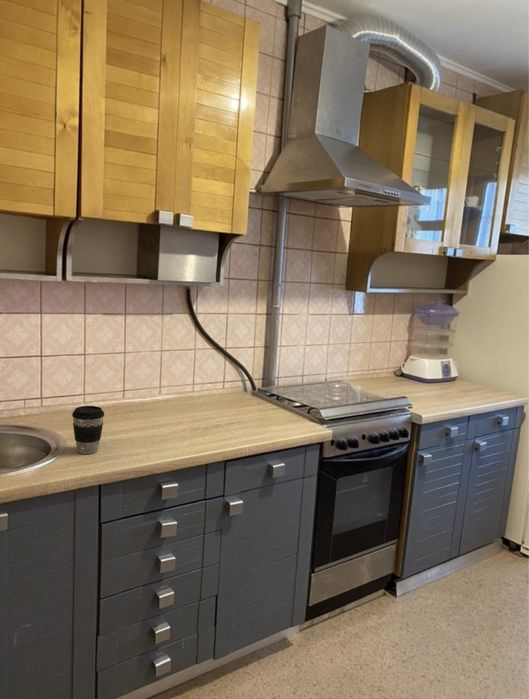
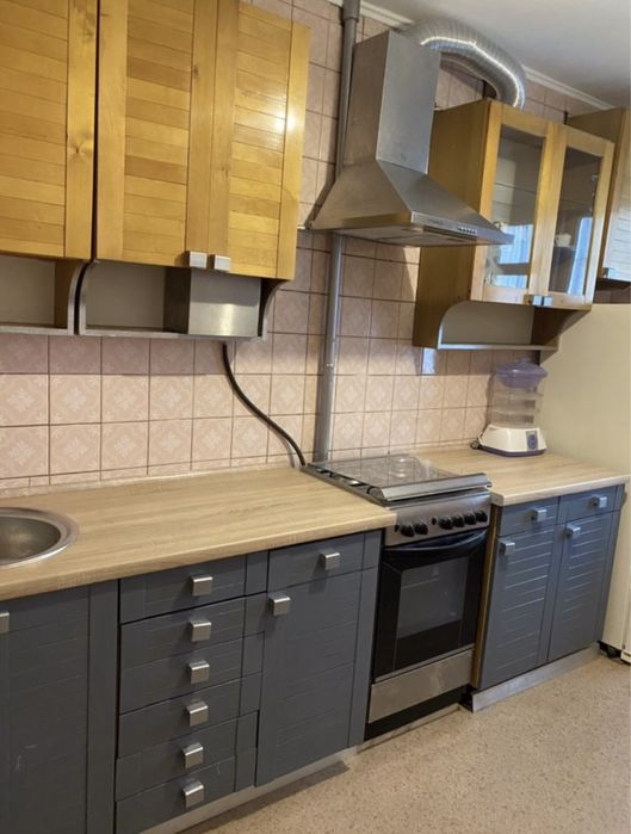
- coffee cup [71,405,105,455]
